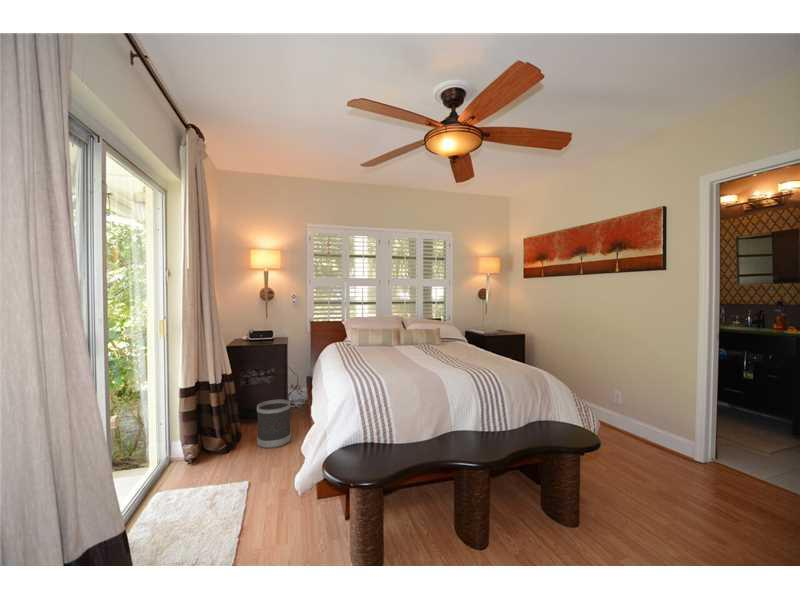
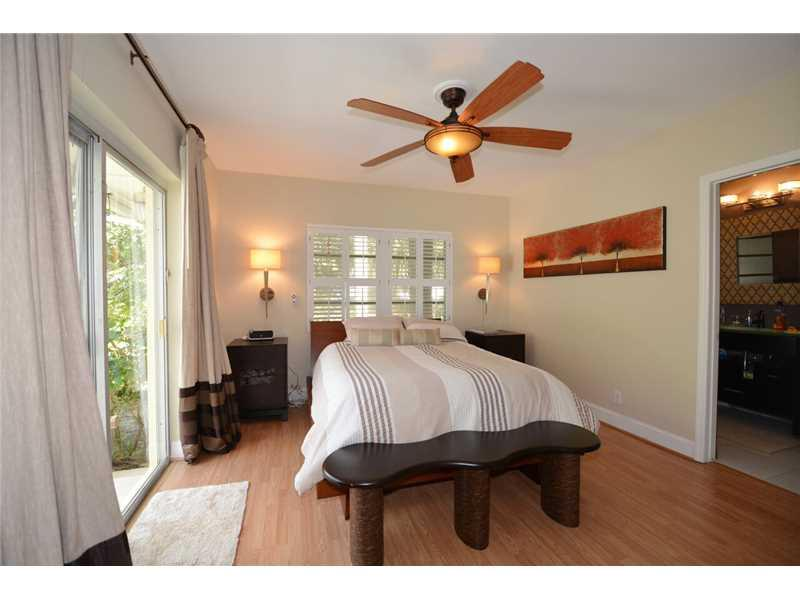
- wastebasket [256,398,292,450]
